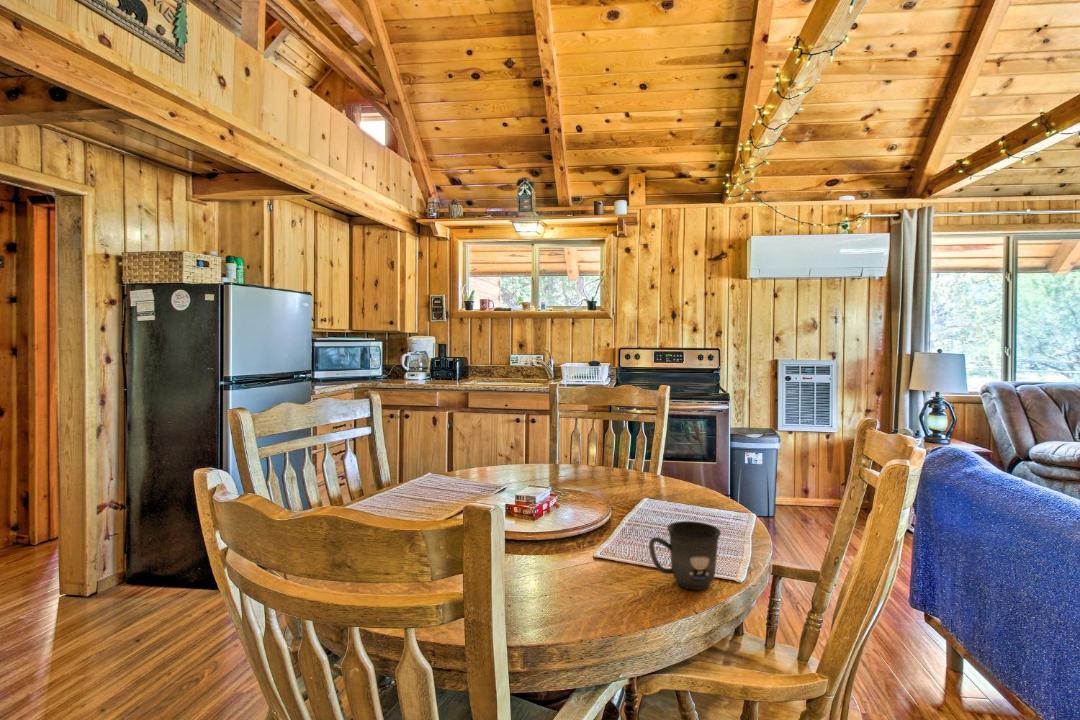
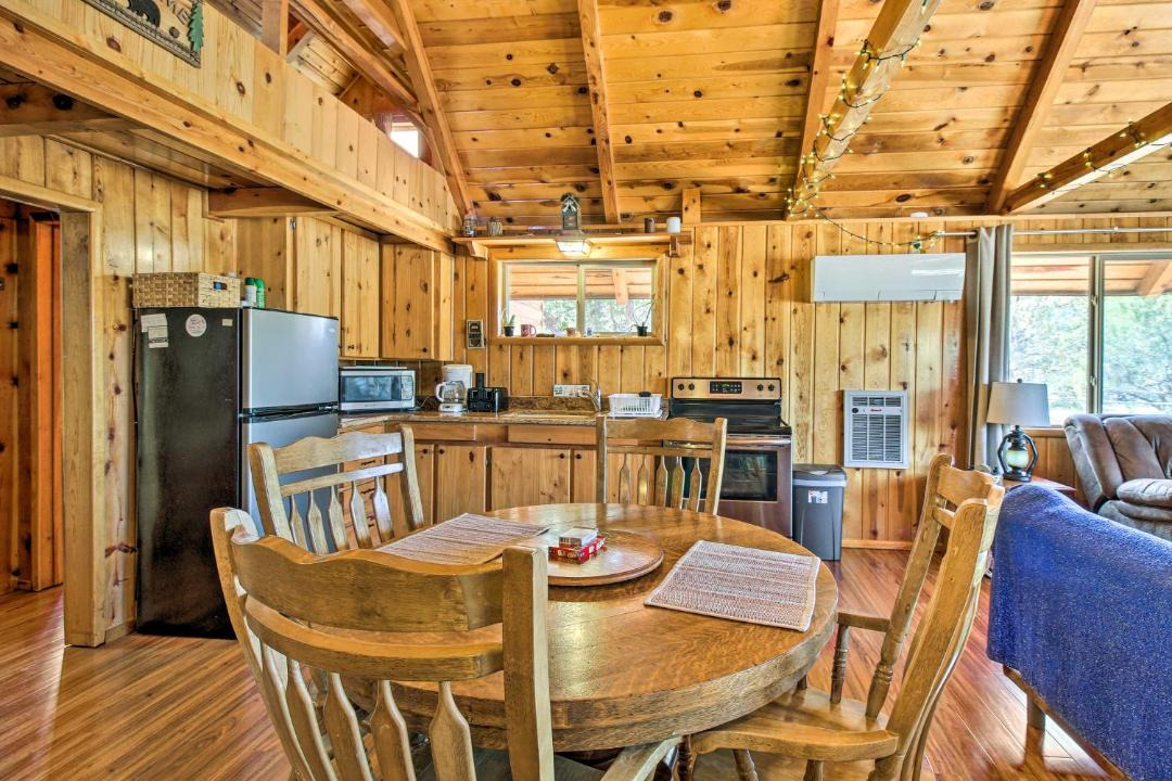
- mug [648,520,722,591]
